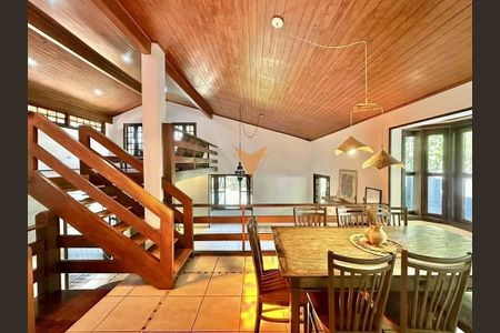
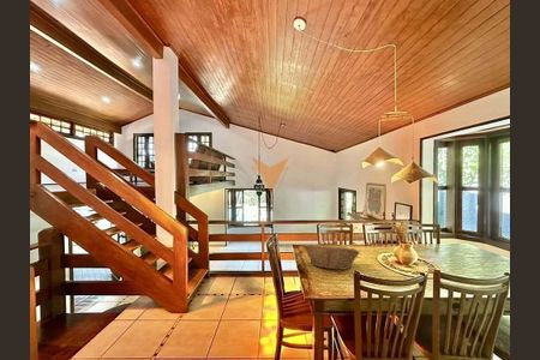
+ fruit basket [302,244,361,271]
